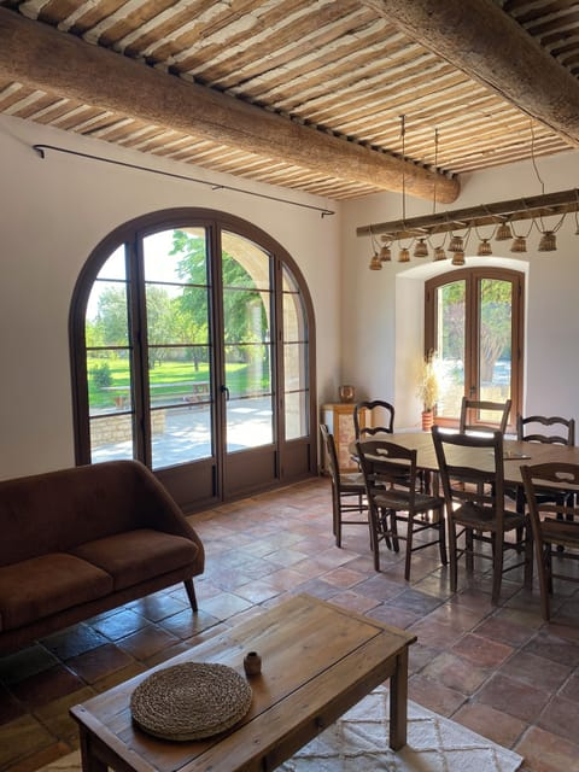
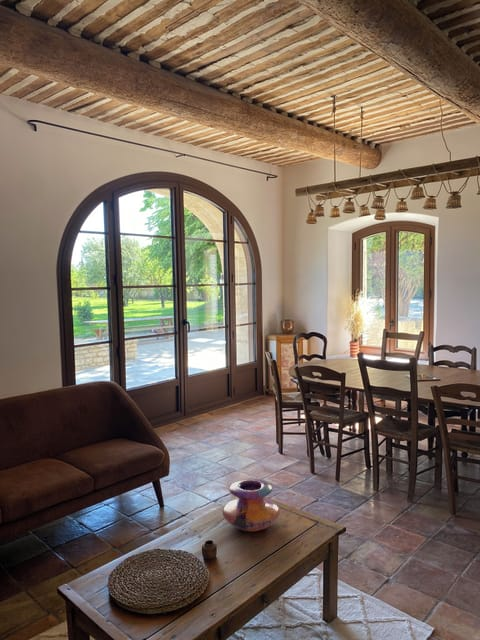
+ decorative vase [221,478,281,532]
